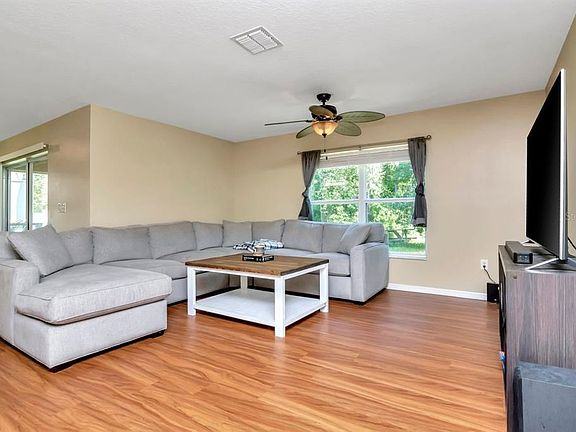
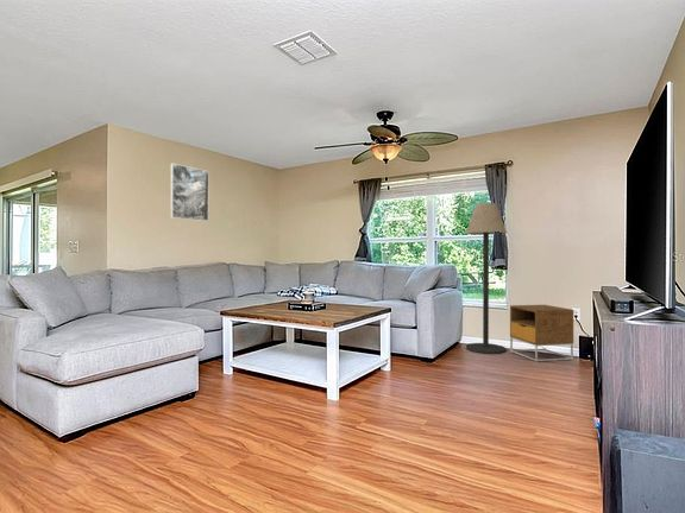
+ floor lamp [465,202,508,355]
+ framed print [169,163,210,222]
+ nightstand [509,304,574,363]
